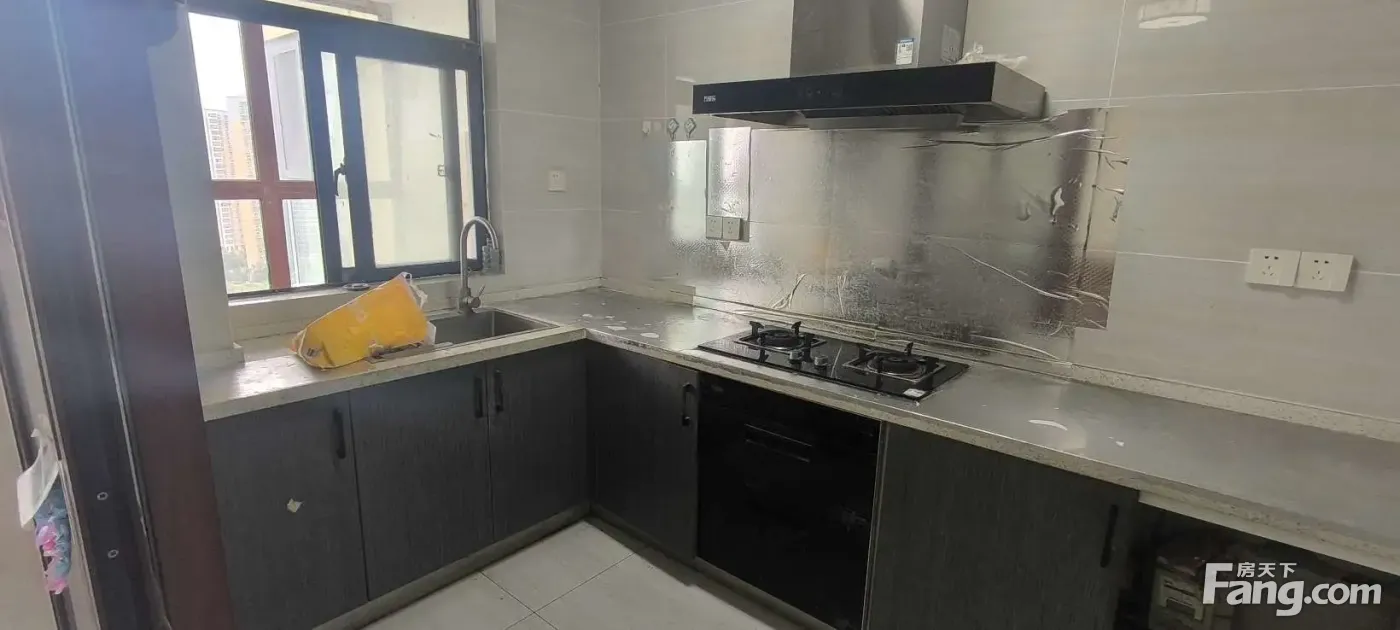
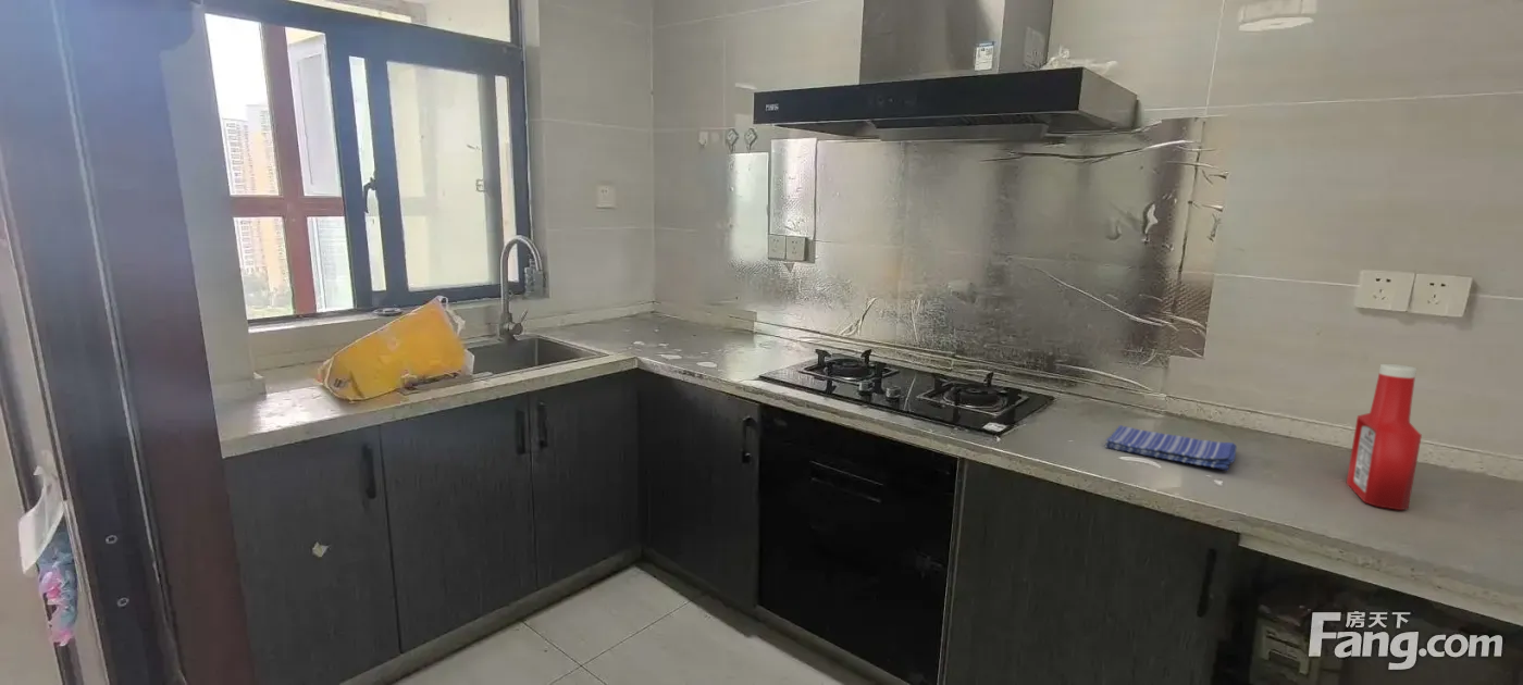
+ soap bottle [1346,363,1423,511]
+ dish towel [1104,425,1238,471]
